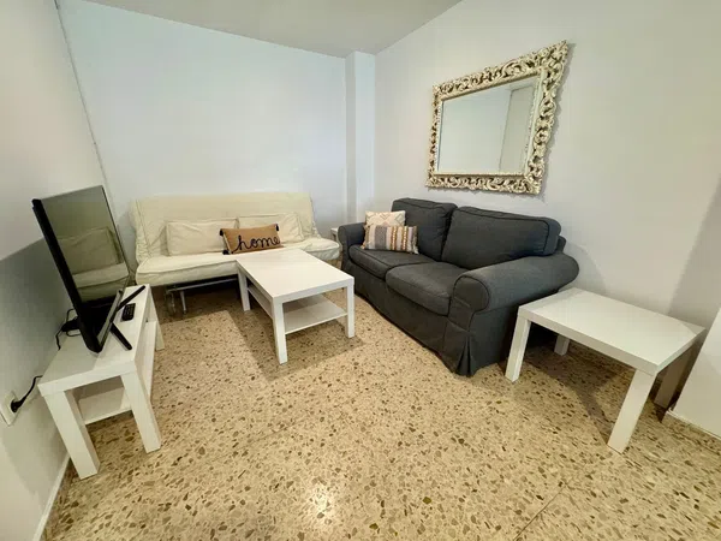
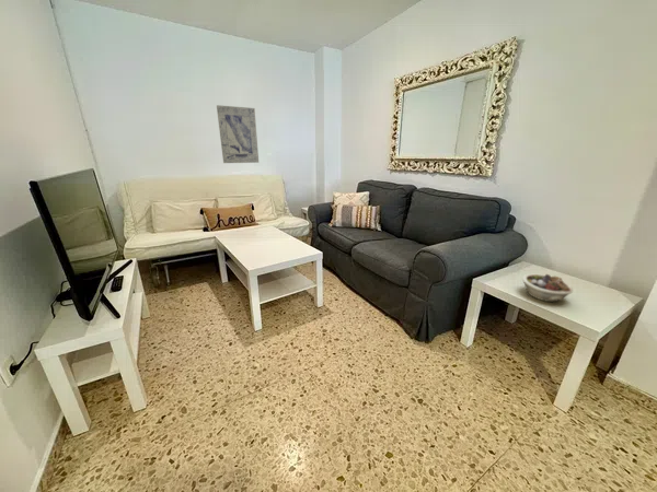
+ succulent planter [521,273,574,303]
+ wall art [216,104,260,164]
